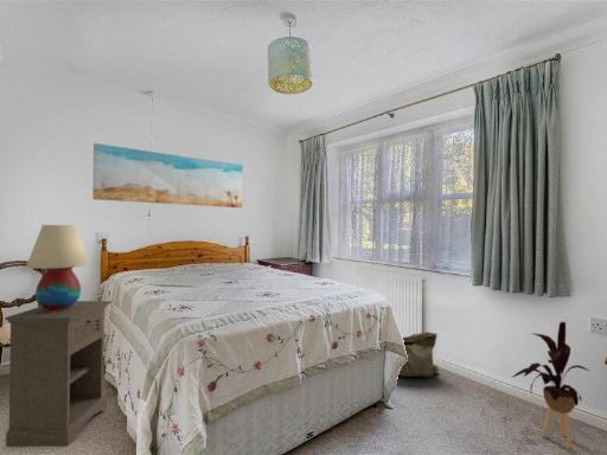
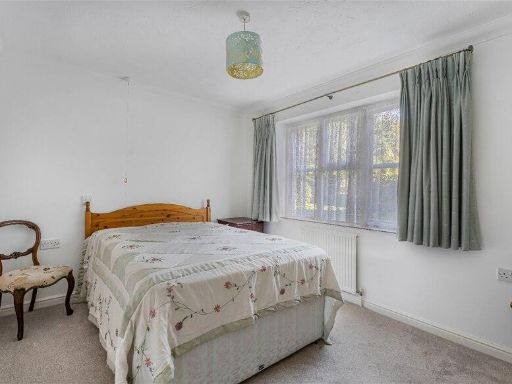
- wall art [92,142,244,209]
- house plant [512,321,590,449]
- table lamp [25,224,91,312]
- bag [397,331,440,378]
- nightstand [4,300,113,448]
